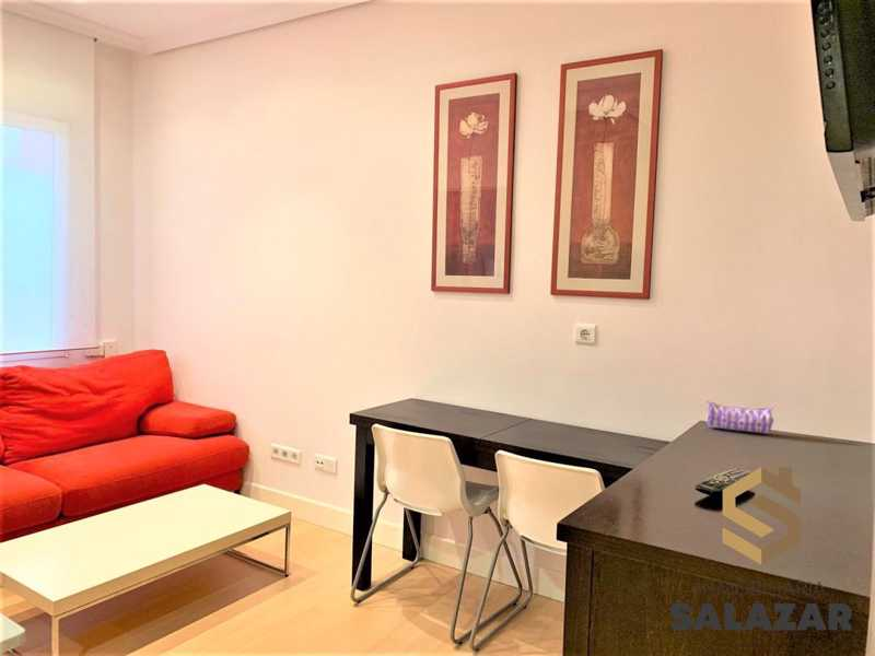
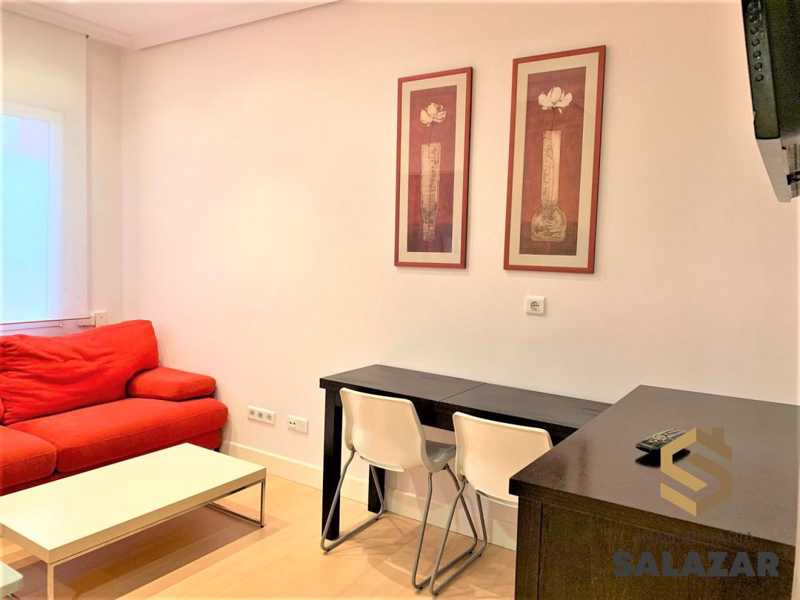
- pencil case [705,400,774,435]
